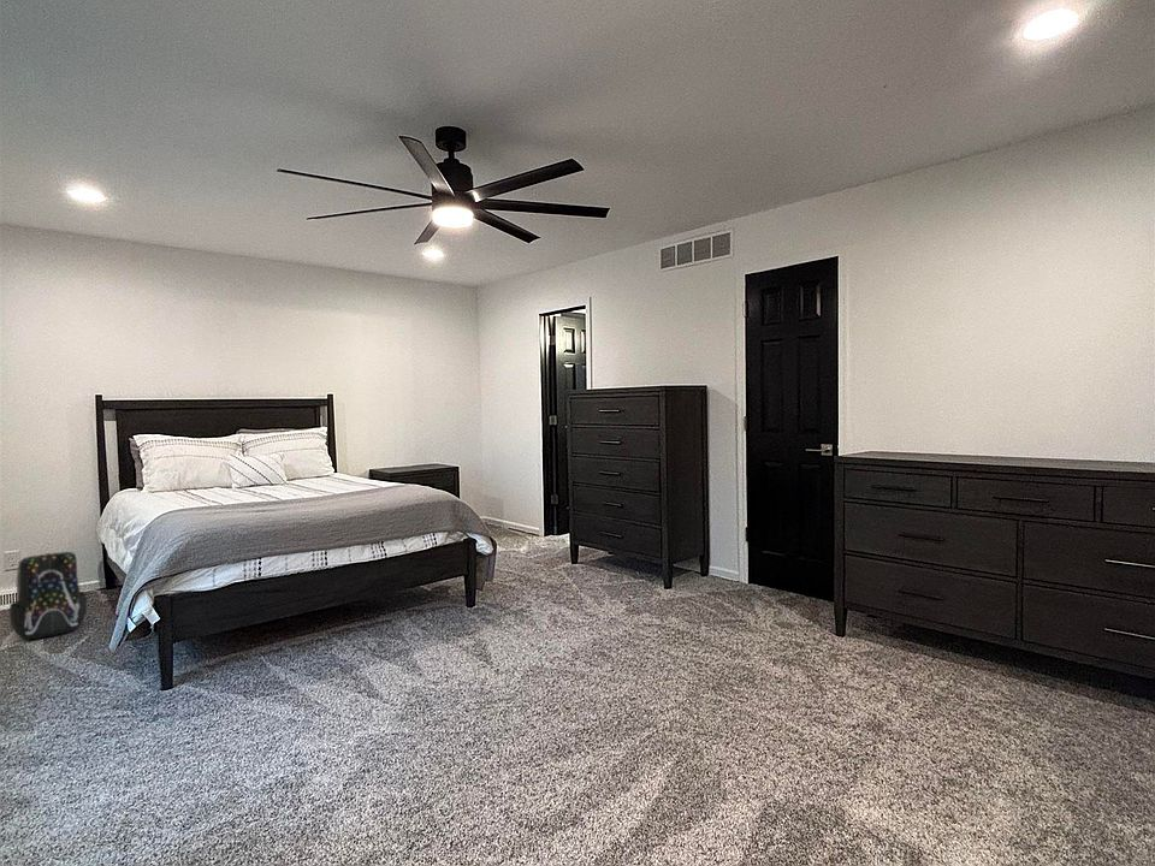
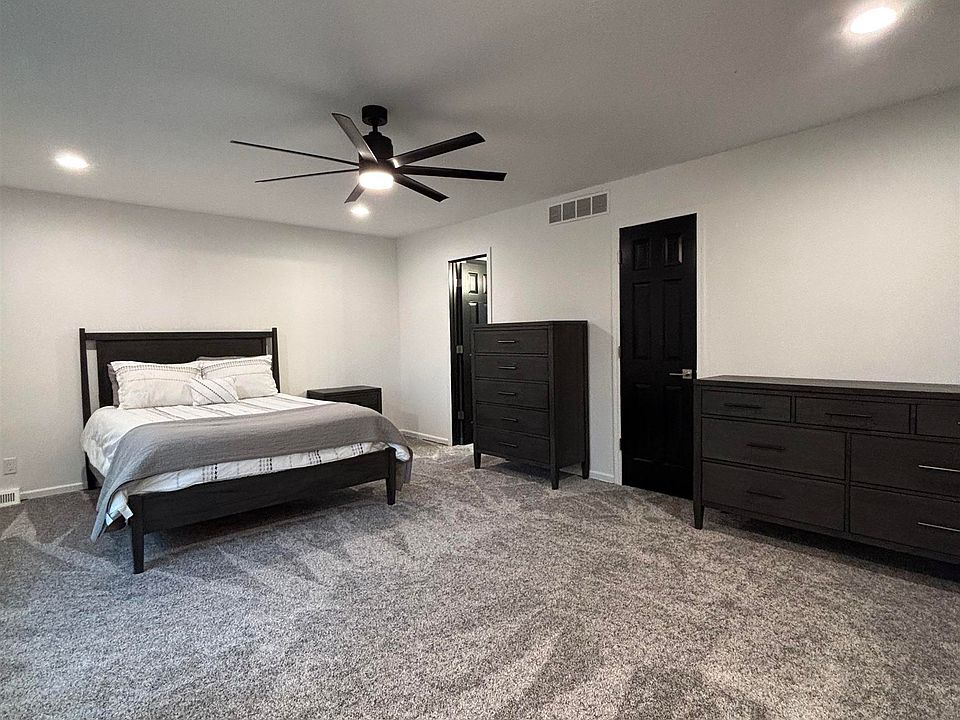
- backpack [8,551,88,640]
